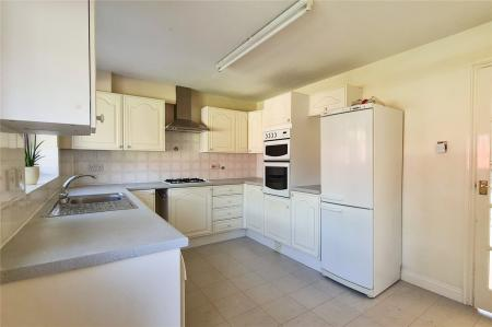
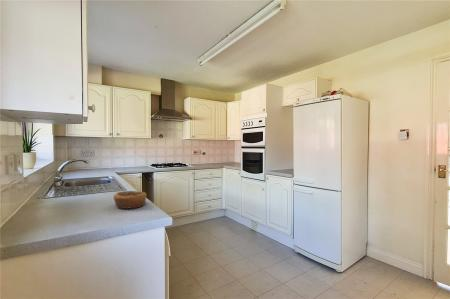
+ pastry [113,190,148,210]
